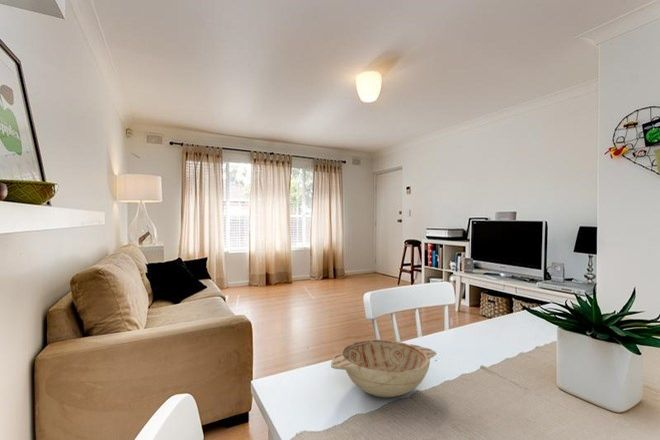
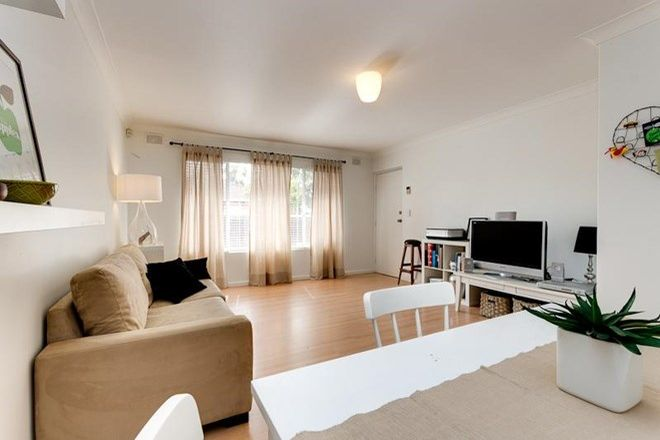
- decorative bowl [330,339,437,398]
